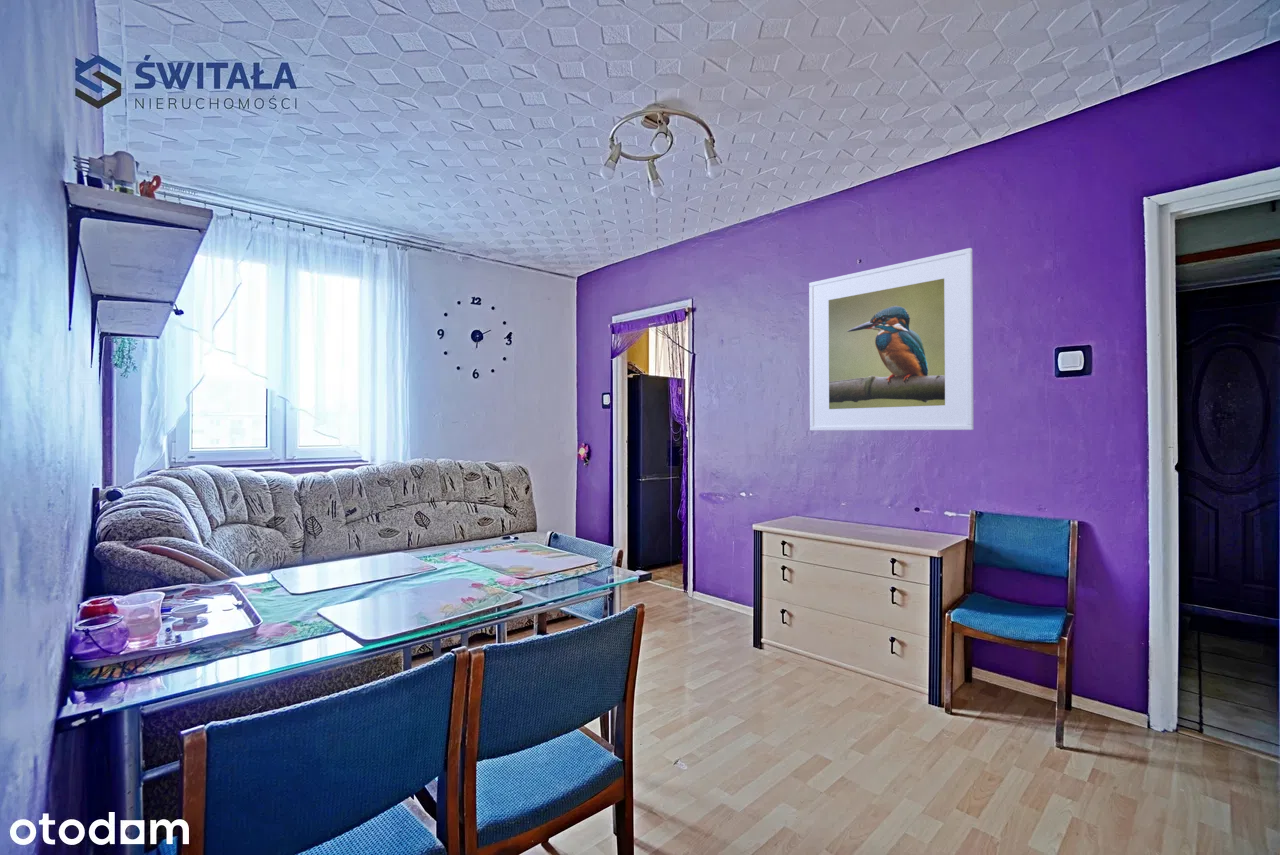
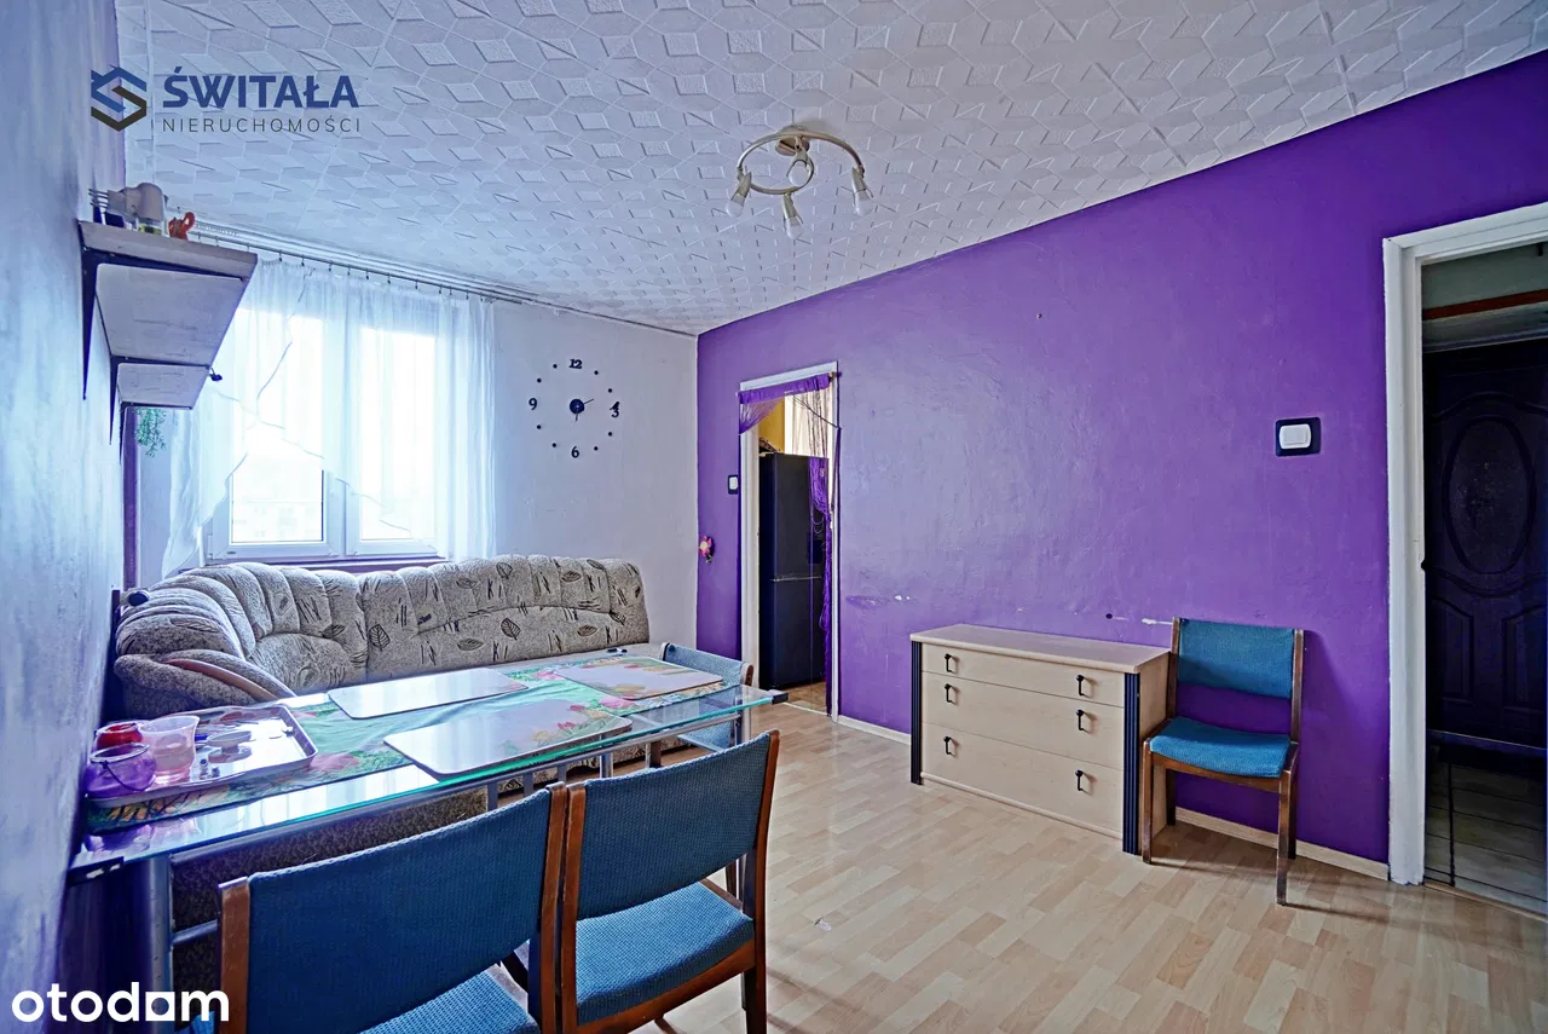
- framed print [808,247,975,432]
